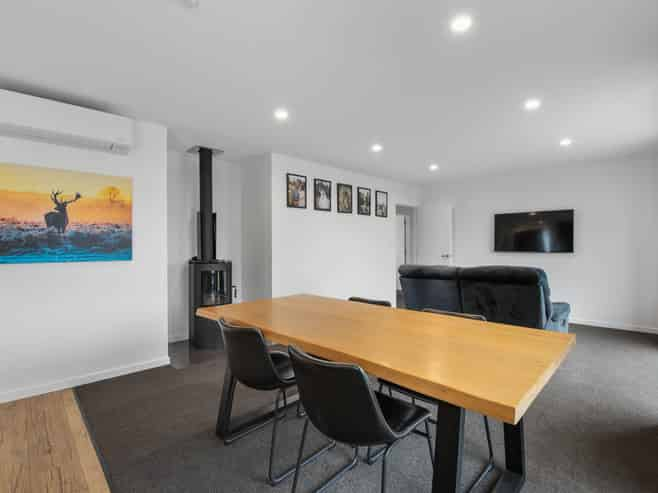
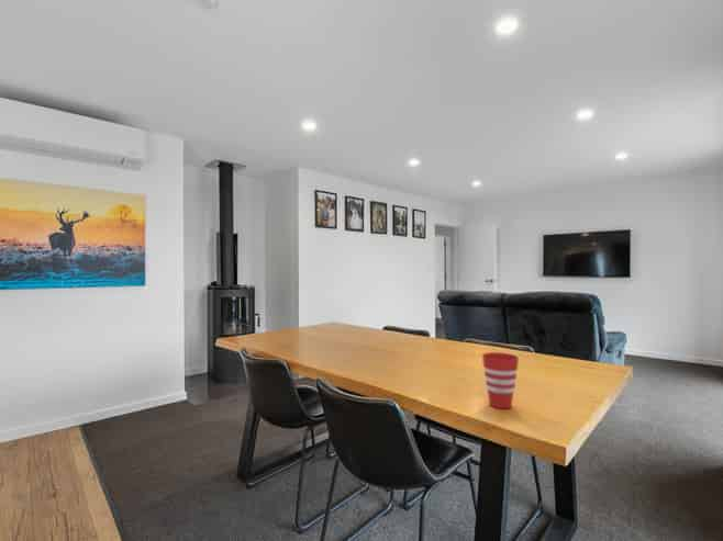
+ cup [481,351,520,409]
